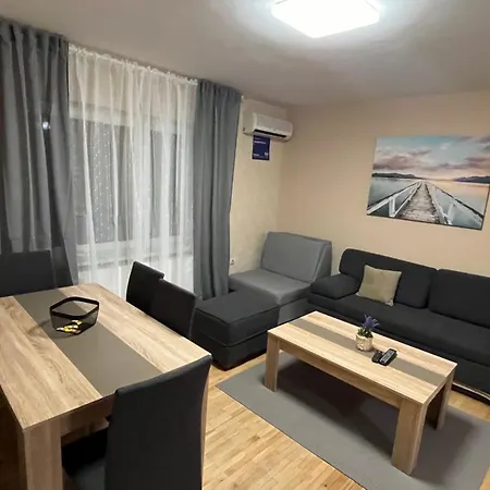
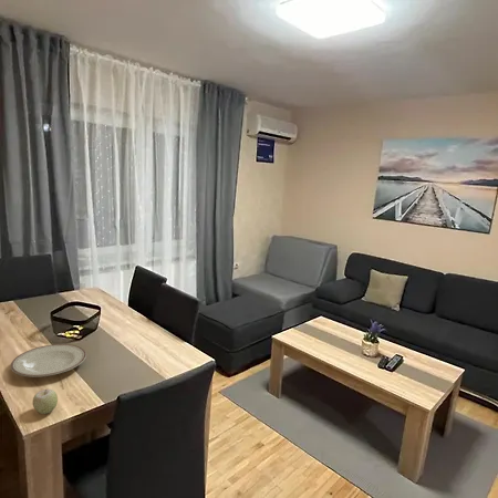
+ fruit [32,388,59,415]
+ plate [10,343,87,378]
